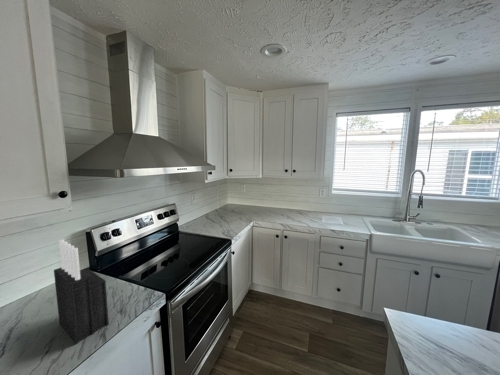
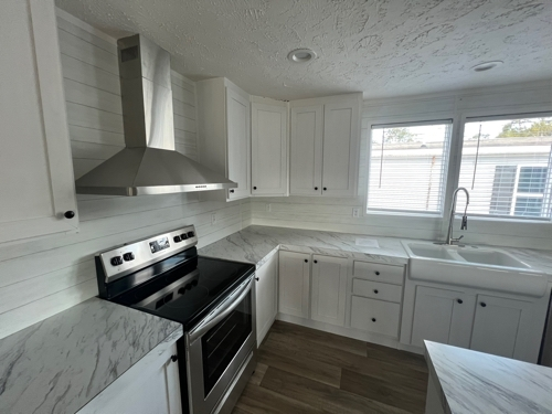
- knife block [53,239,110,345]
